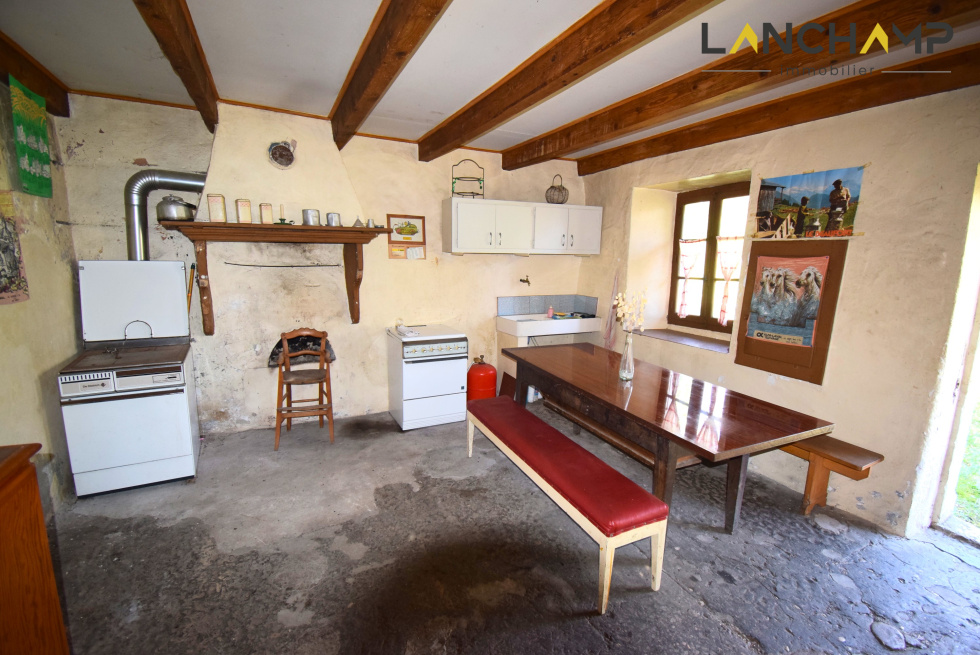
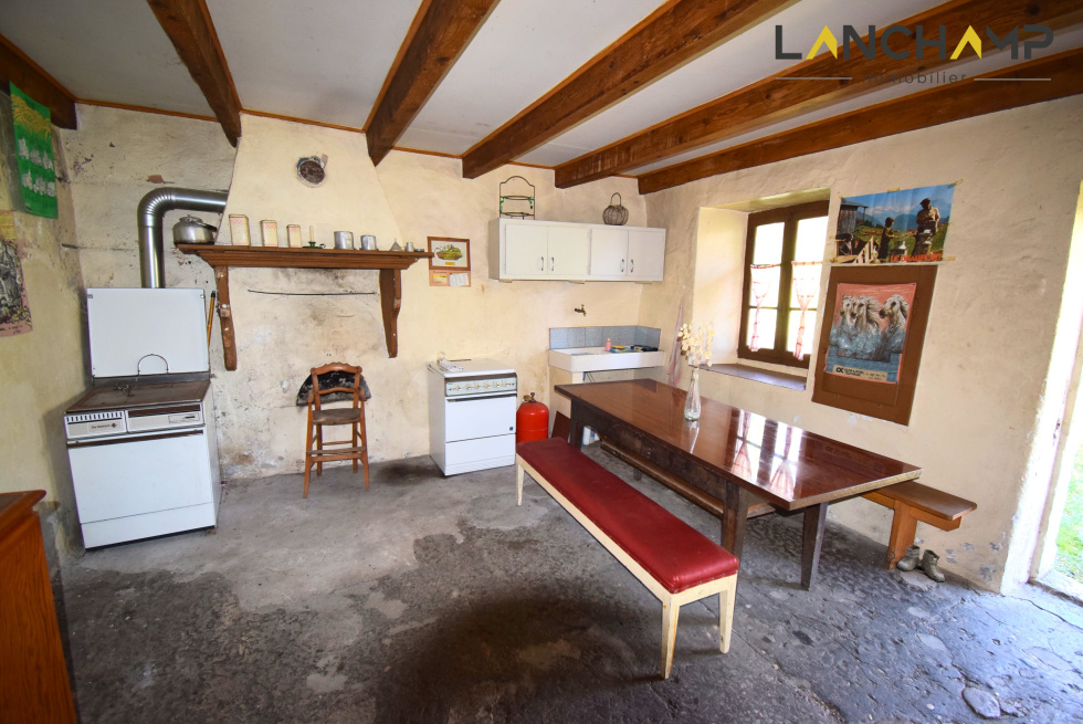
+ boots [896,544,946,583]
